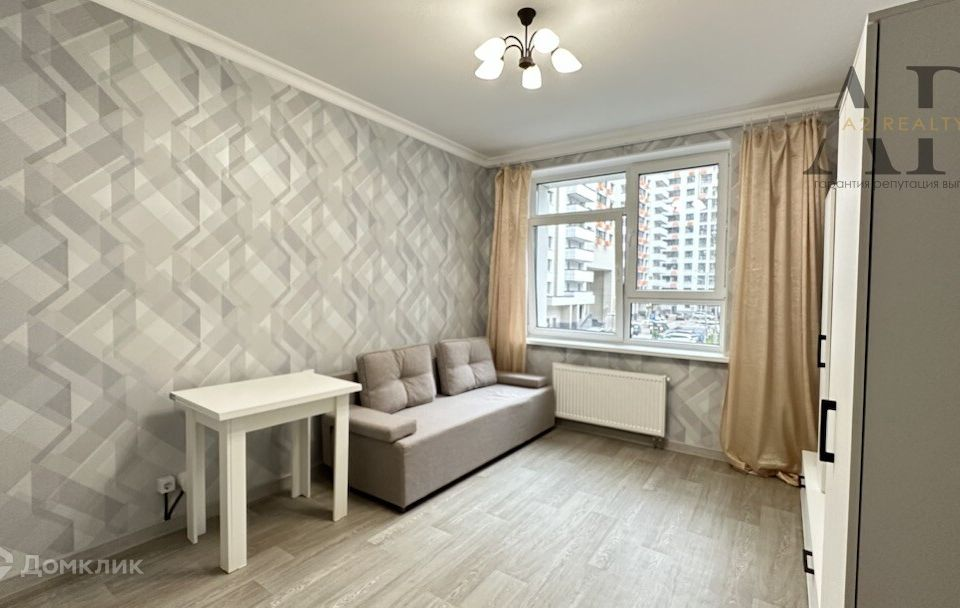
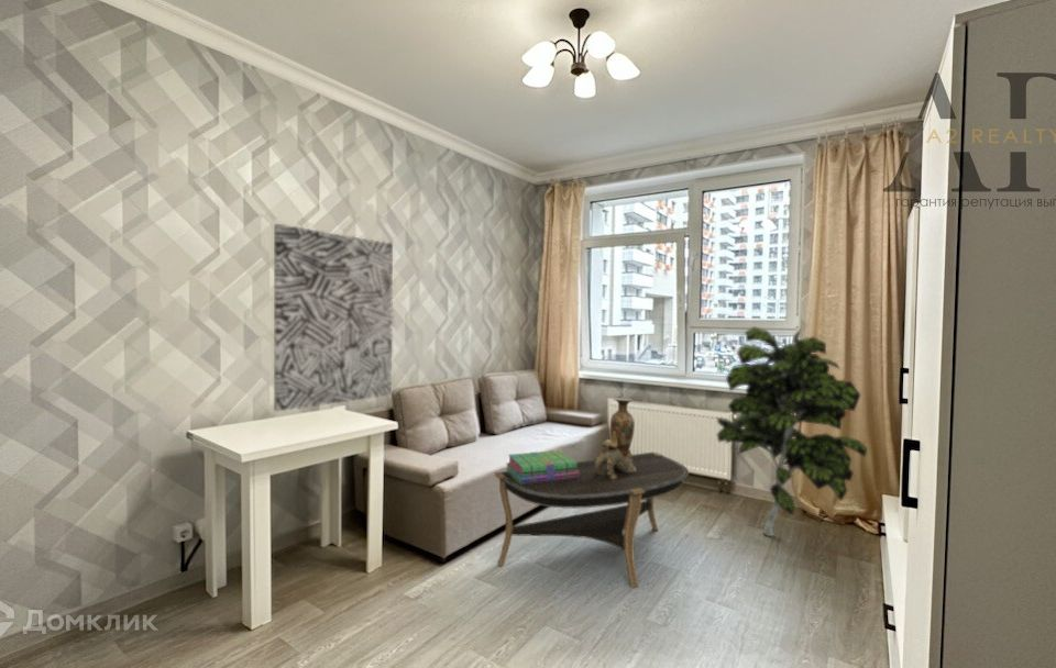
+ vase with dog figurine [595,398,637,480]
+ wall art [273,223,394,412]
+ coffee table [494,450,690,589]
+ indoor plant [716,325,868,537]
+ stack of books [505,449,579,485]
